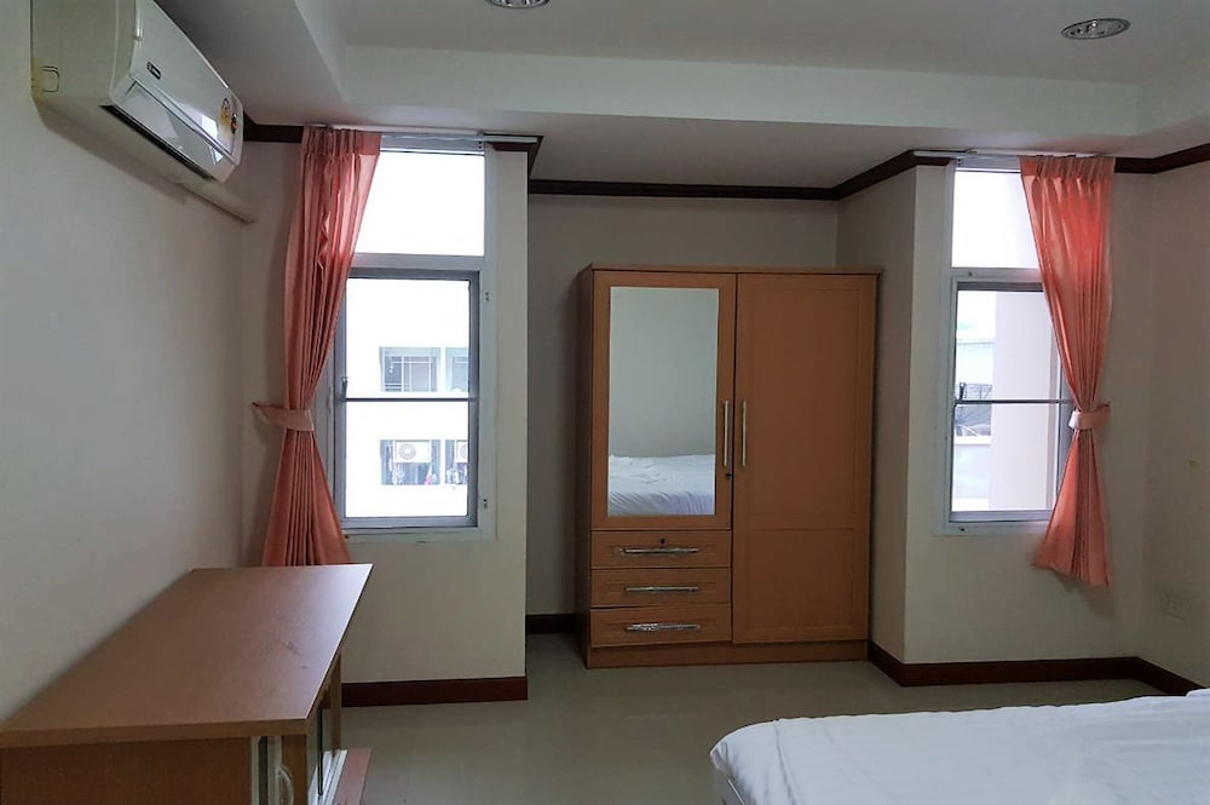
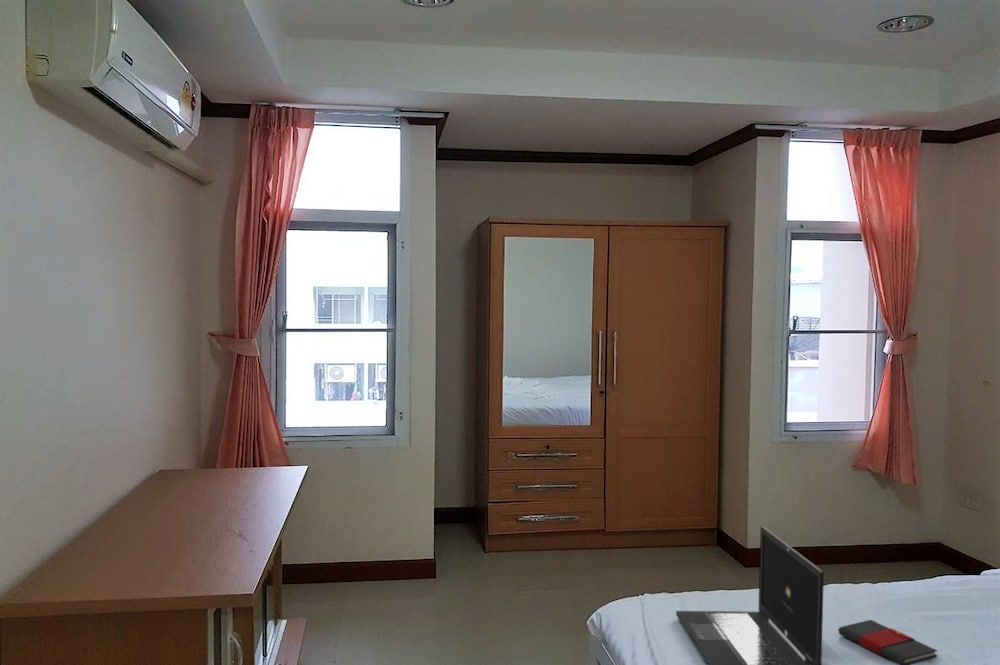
+ laptop [675,526,825,665]
+ book [837,619,939,665]
